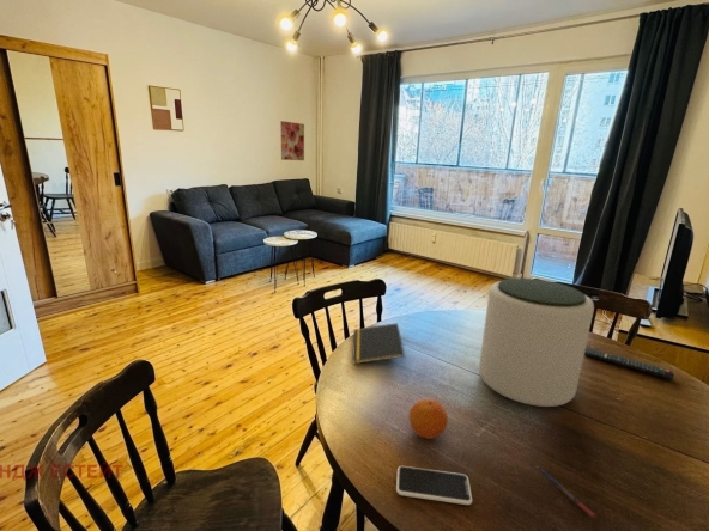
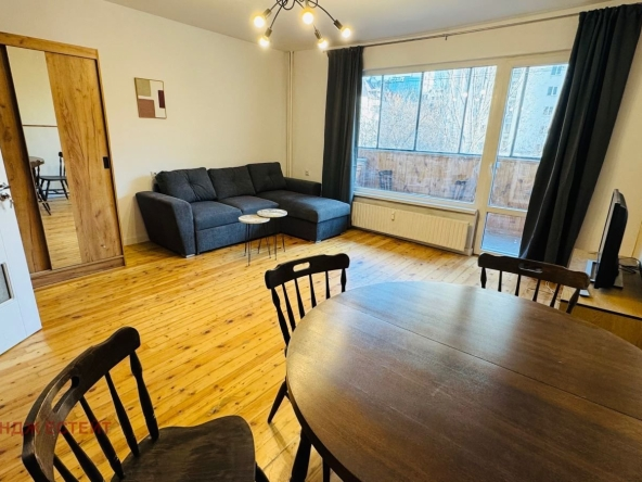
- remote control [584,347,675,380]
- fruit [407,398,449,440]
- plant pot [478,277,595,408]
- notepad [351,322,406,365]
- pen [534,464,596,519]
- smartphone [395,465,473,506]
- wall art [279,120,305,161]
